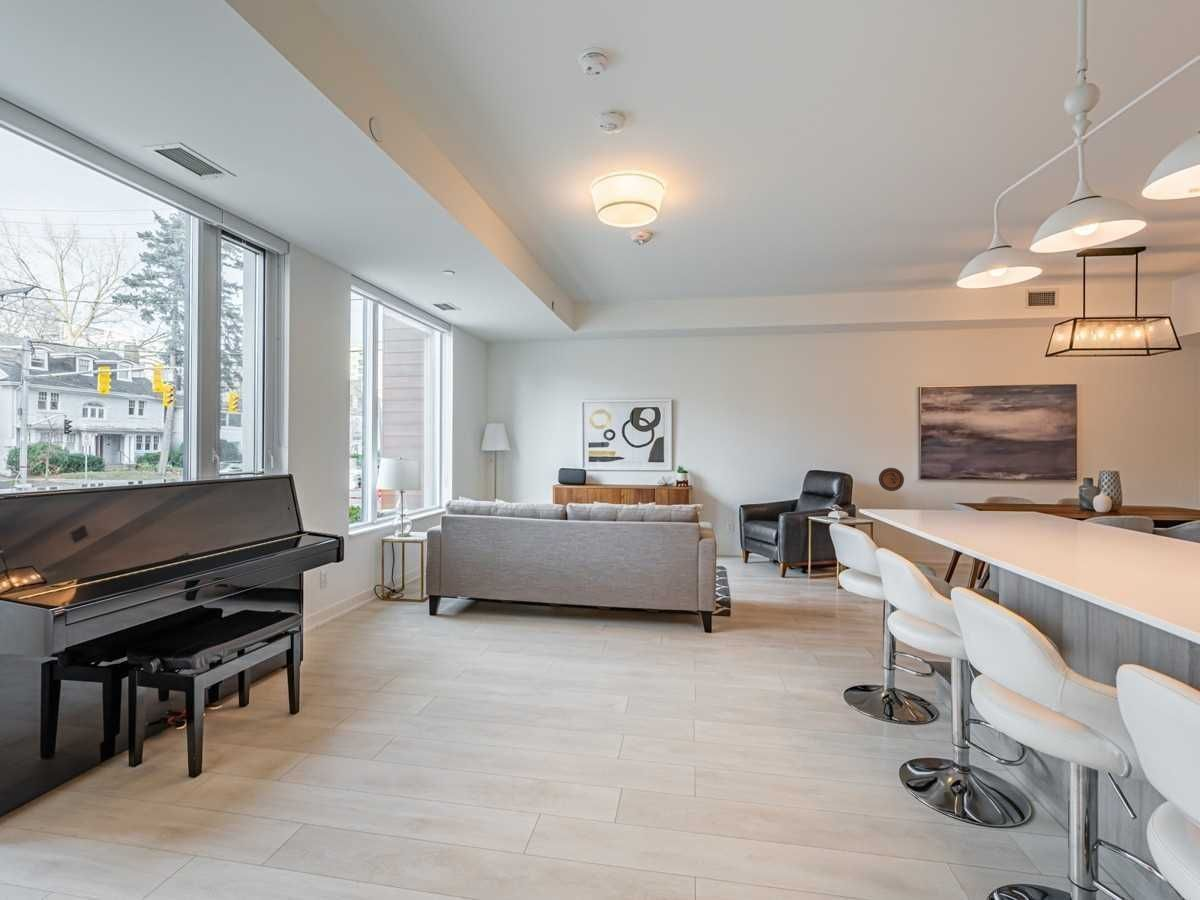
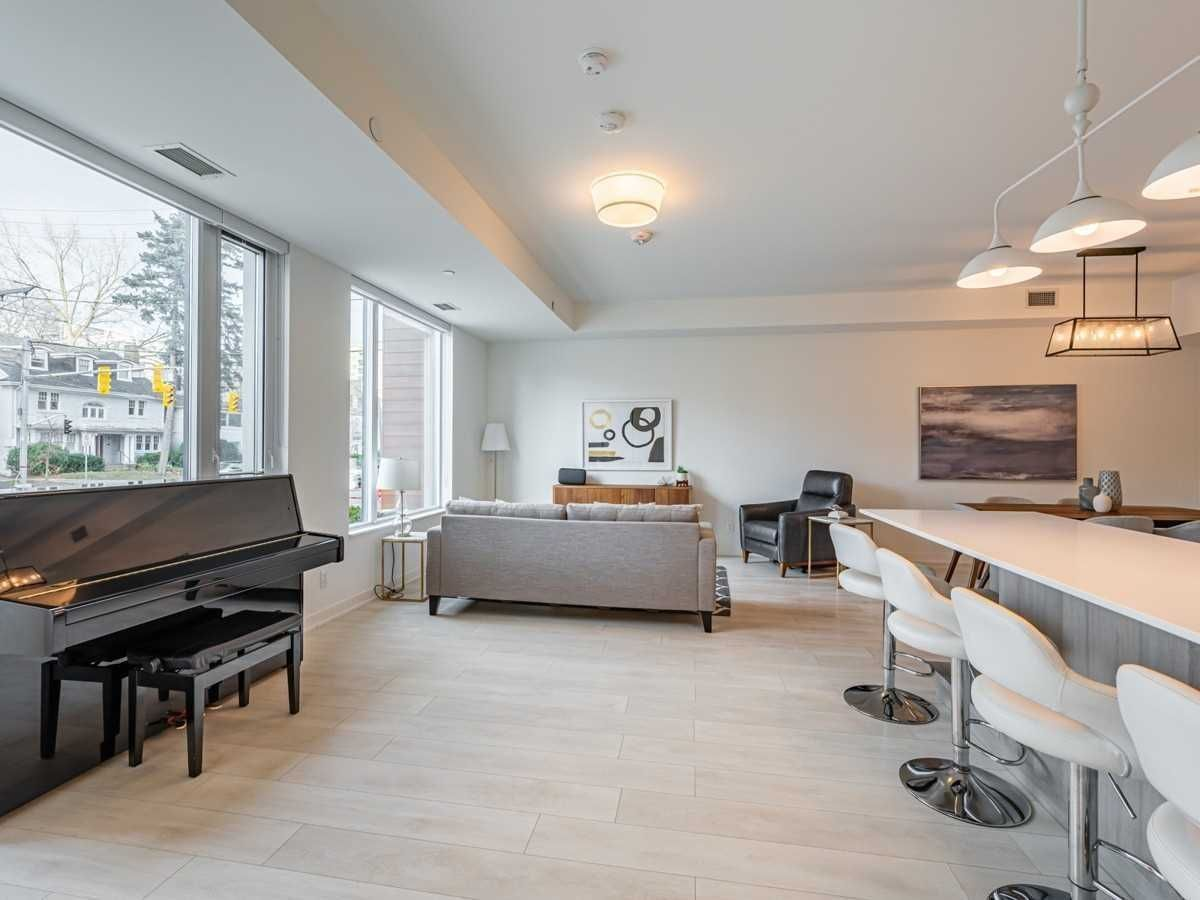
- decorative plate [878,467,905,492]
